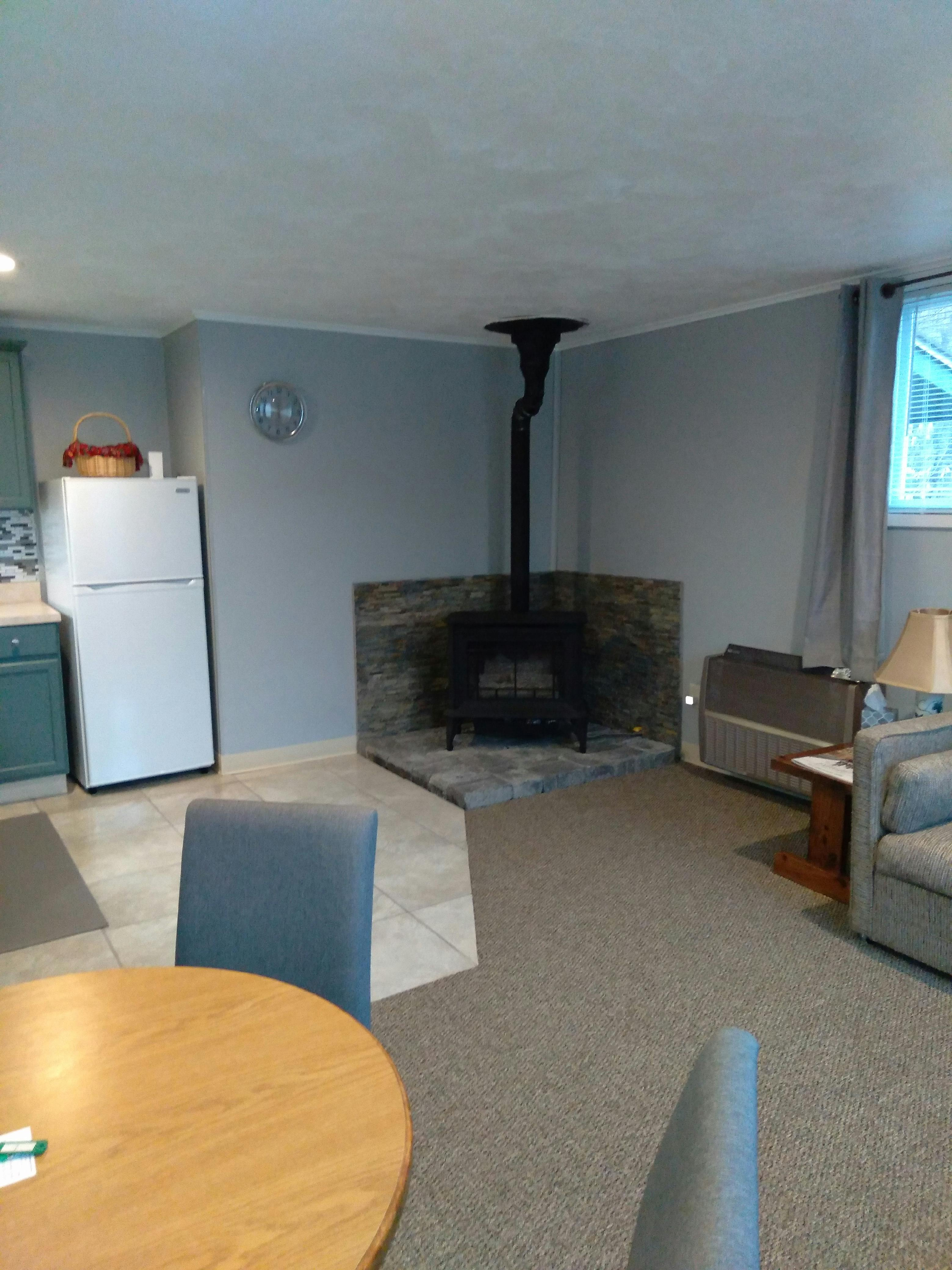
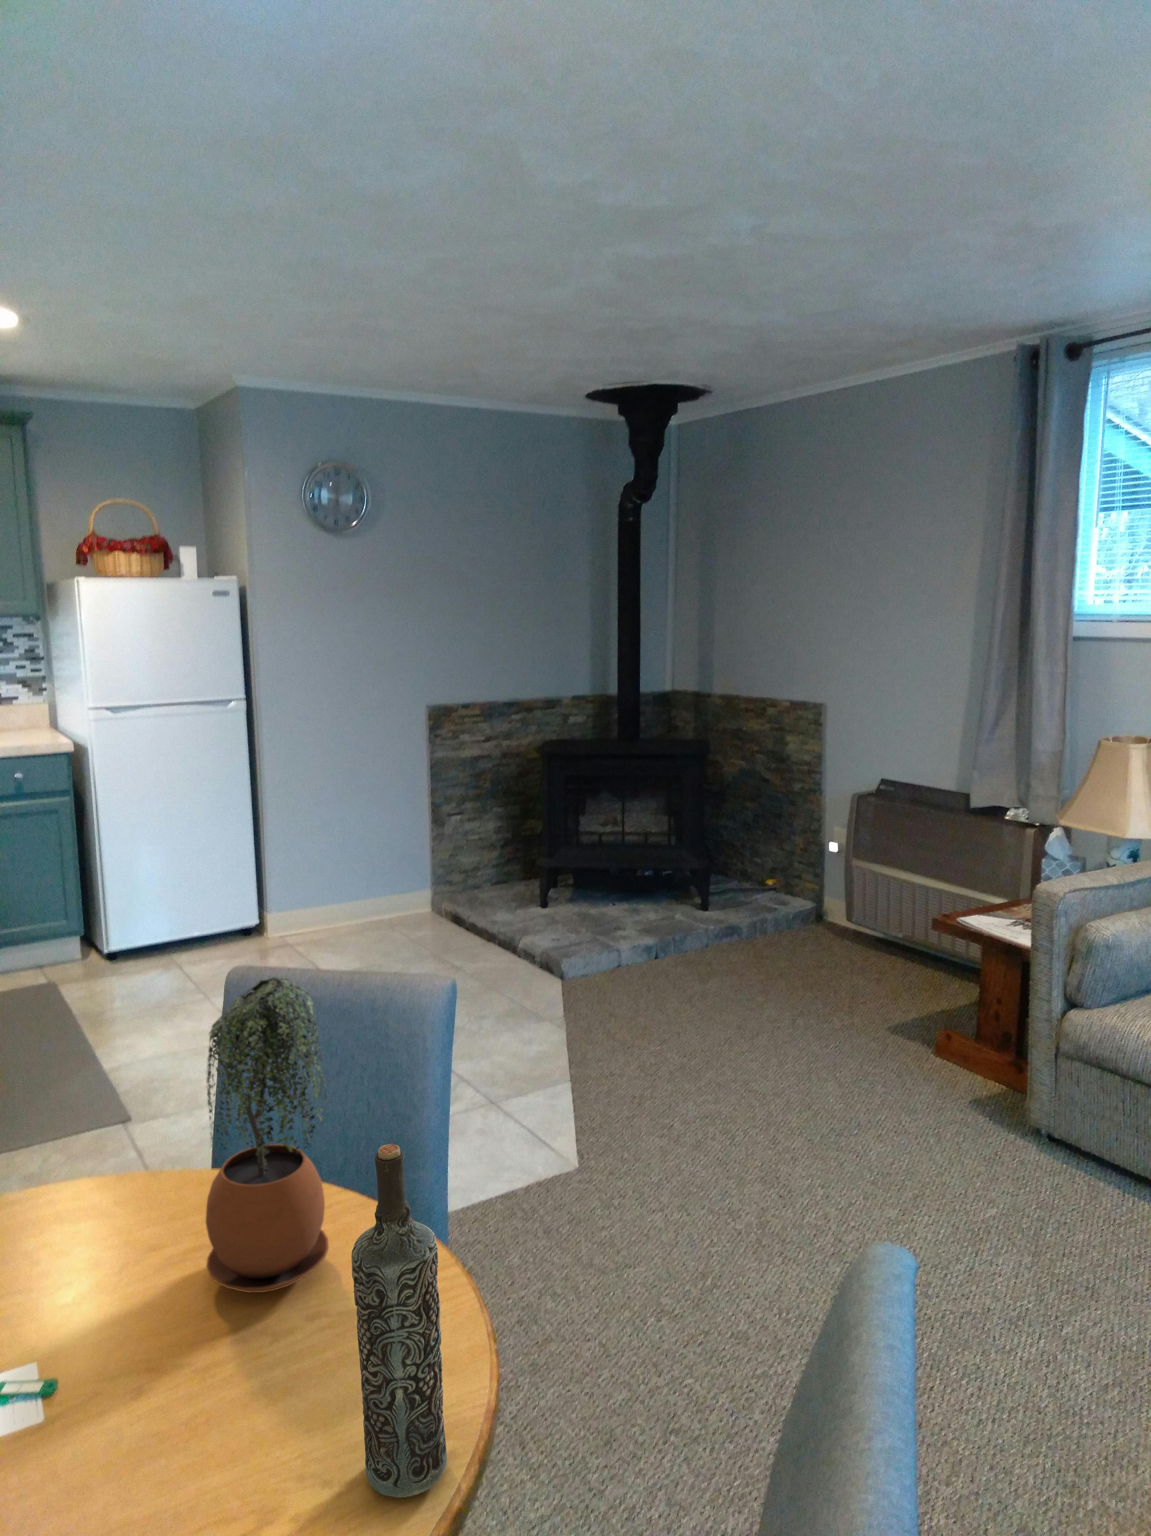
+ potted plant [206,976,330,1293]
+ bottle [351,1143,447,1499]
